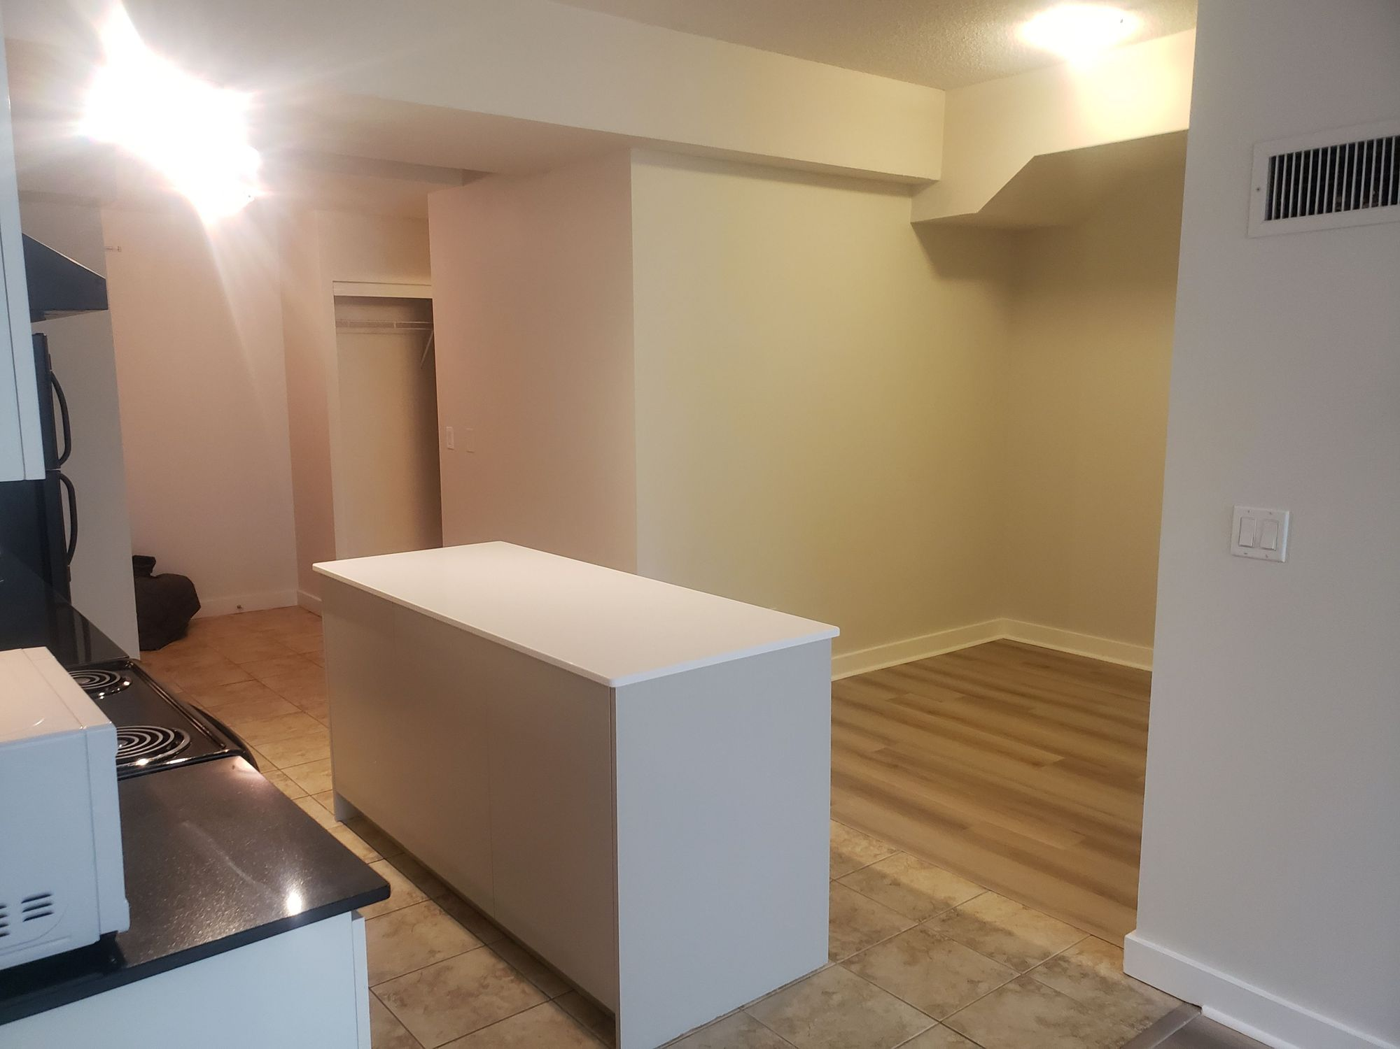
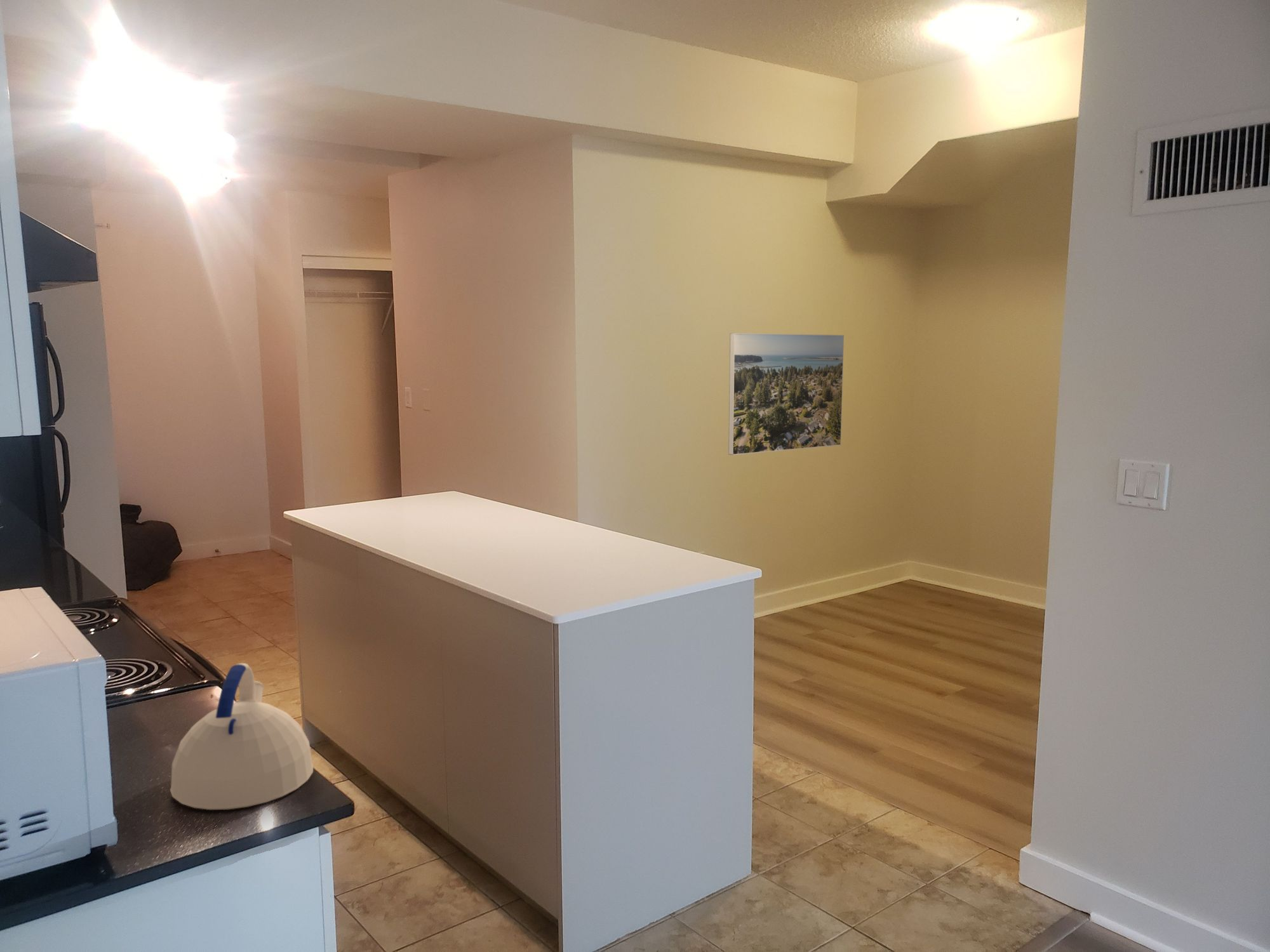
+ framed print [728,333,845,456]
+ kettle [170,663,314,810]
